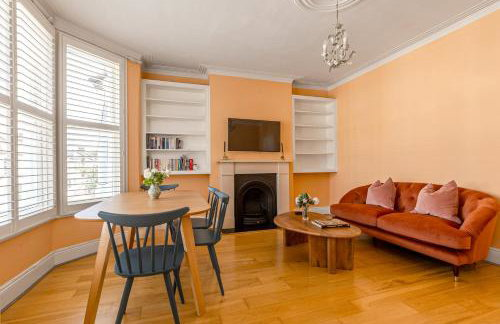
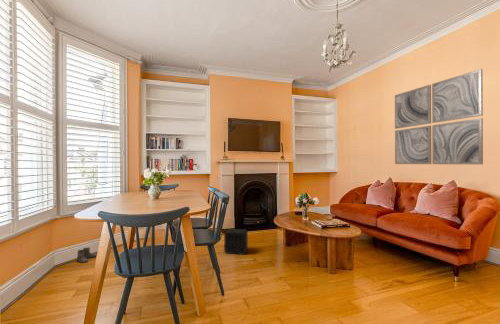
+ boots [76,246,97,264]
+ air purifier [223,228,249,256]
+ wall art [394,68,484,165]
